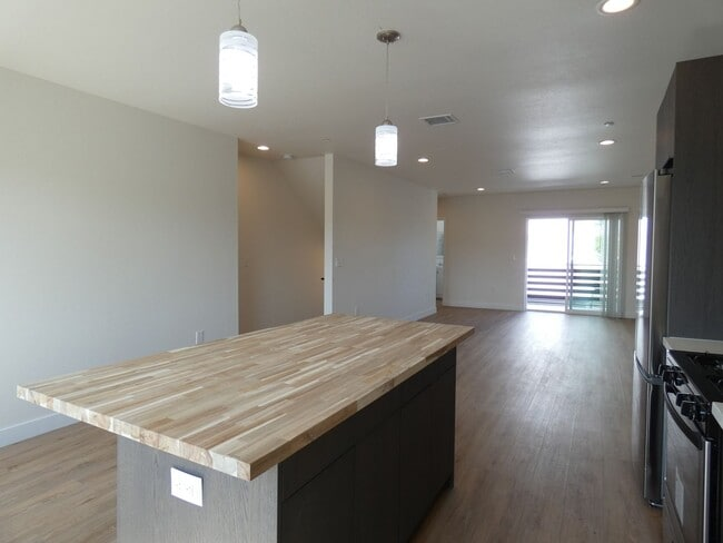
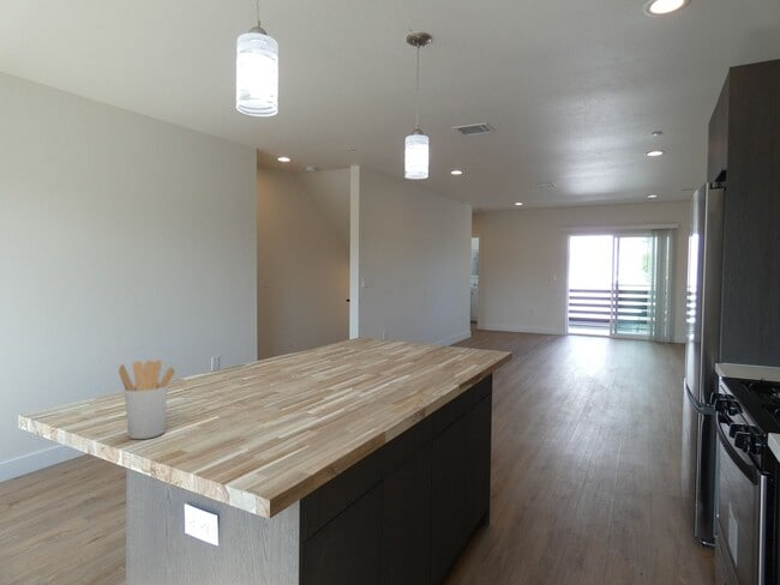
+ utensil holder [118,360,176,440]
